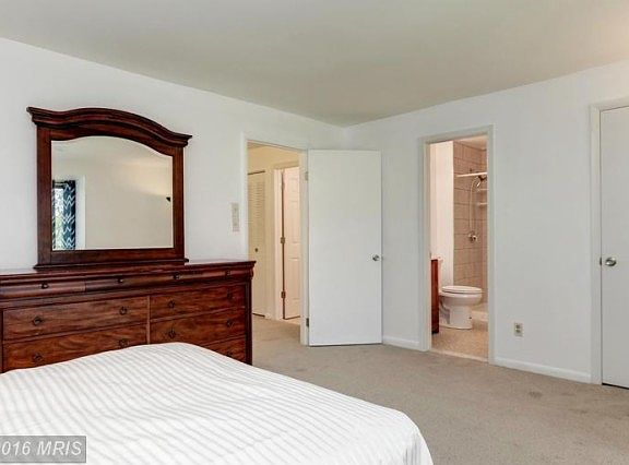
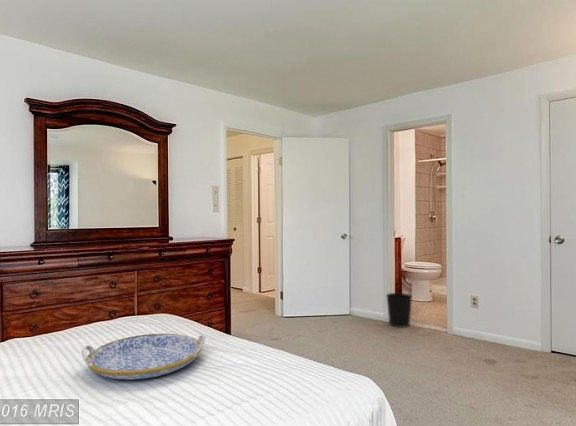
+ serving tray [81,333,206,381]
+ wastebasket [385,292,413,329]
